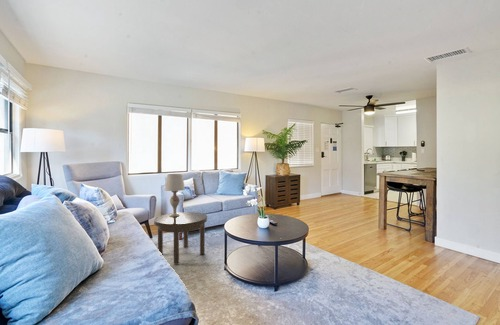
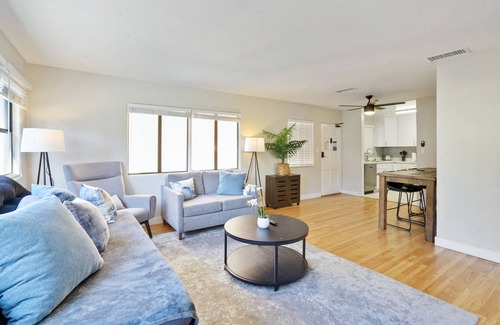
- side table [153,211,208,265]
- table lamp [164,173,186,217]
